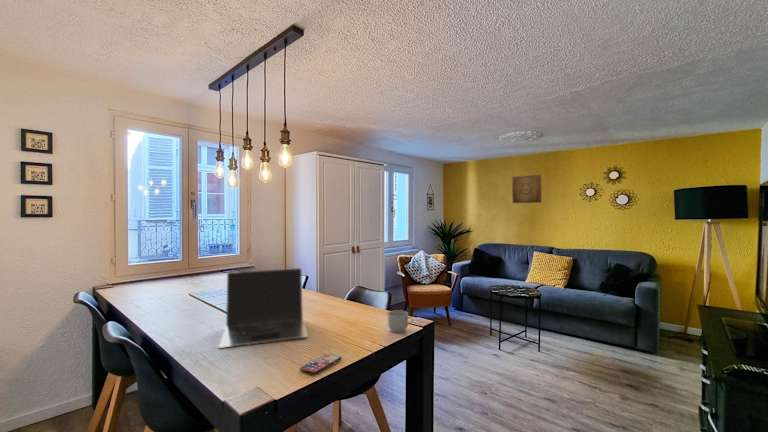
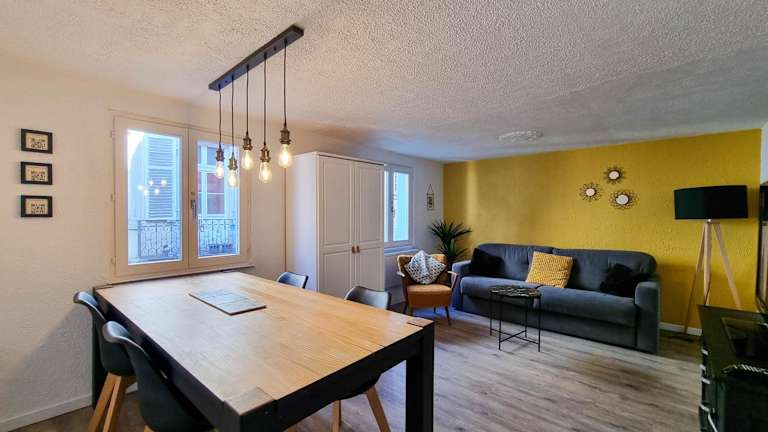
- wall art [512,174,542,204]
- mug [387,309,414,334]
- laptop [217,267,309,349]
- smartphone [299,352,342,376]
